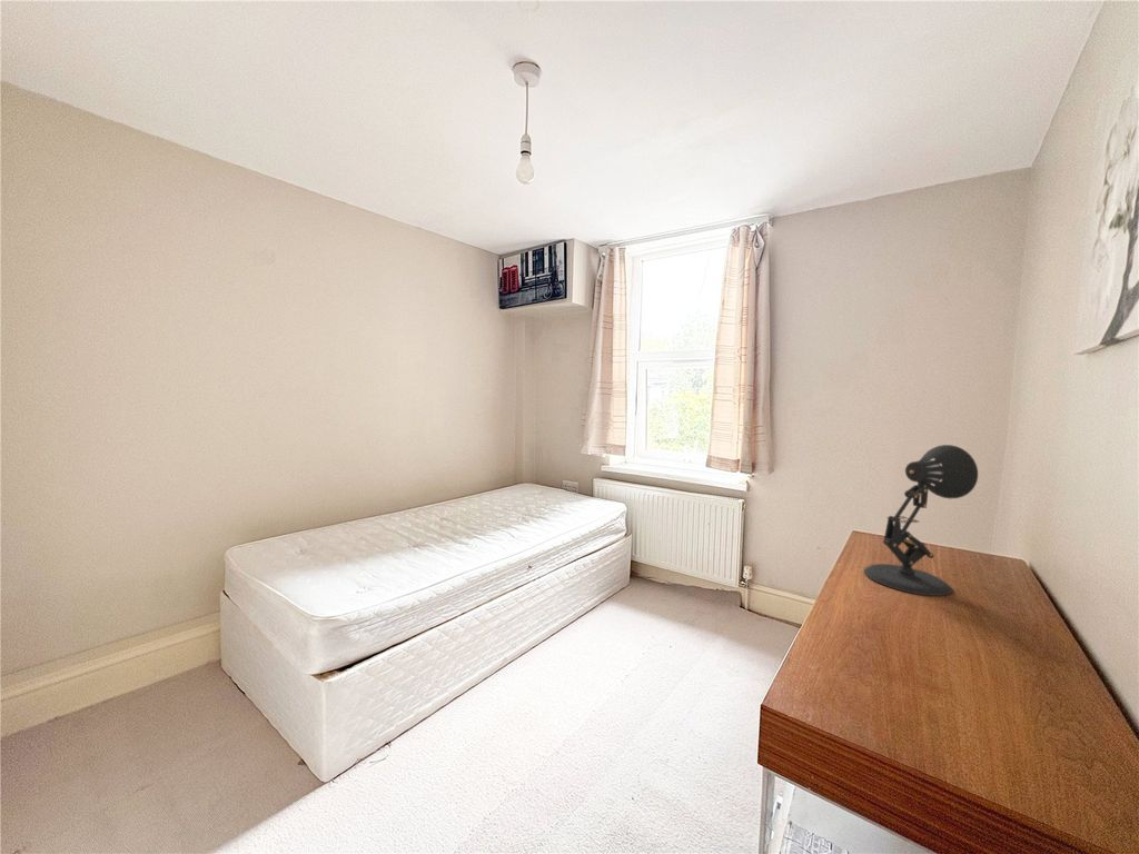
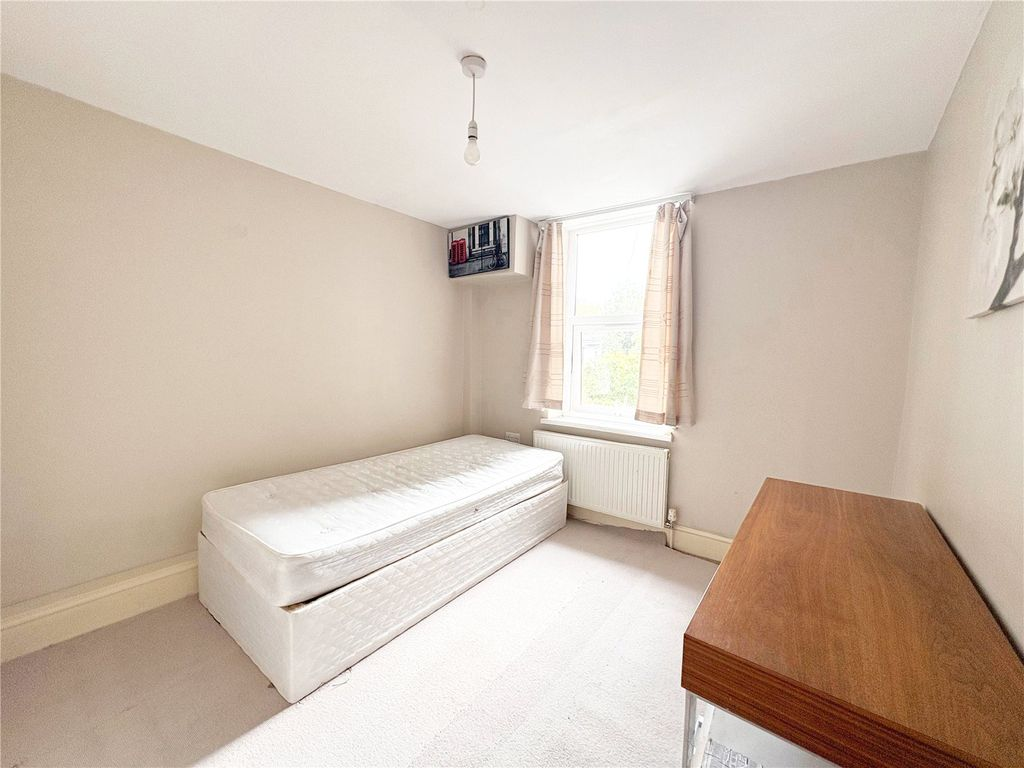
- desk lamp [863,444,979,597]
